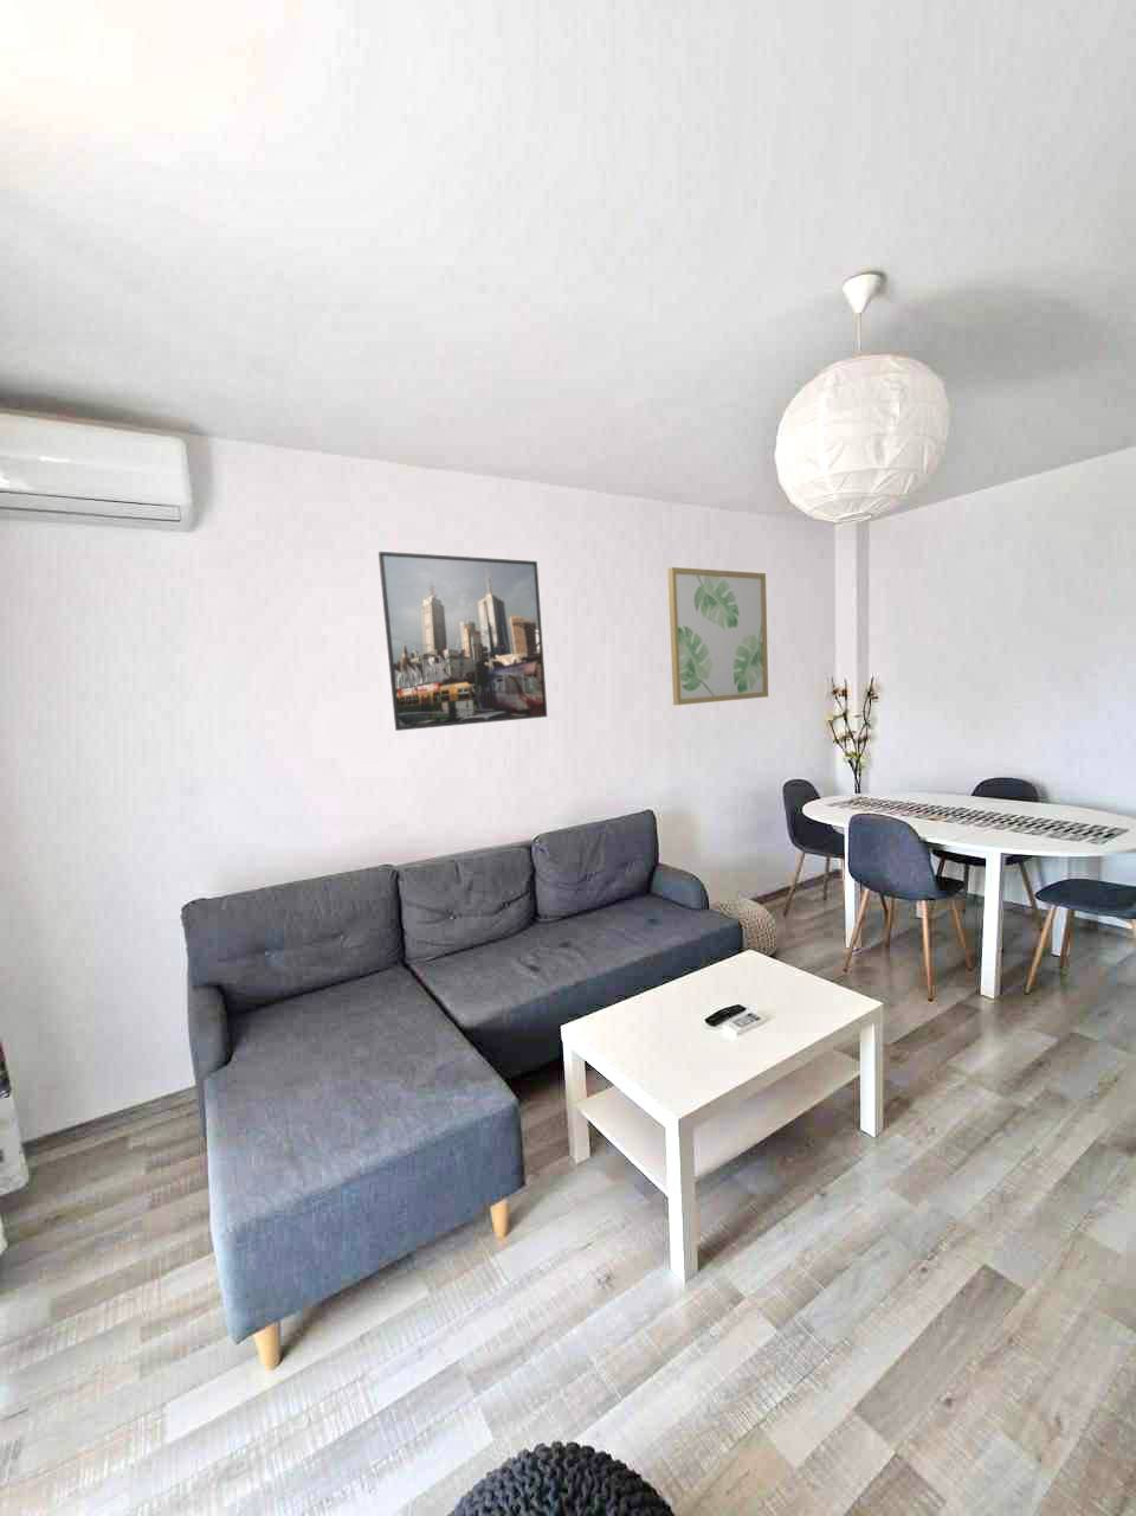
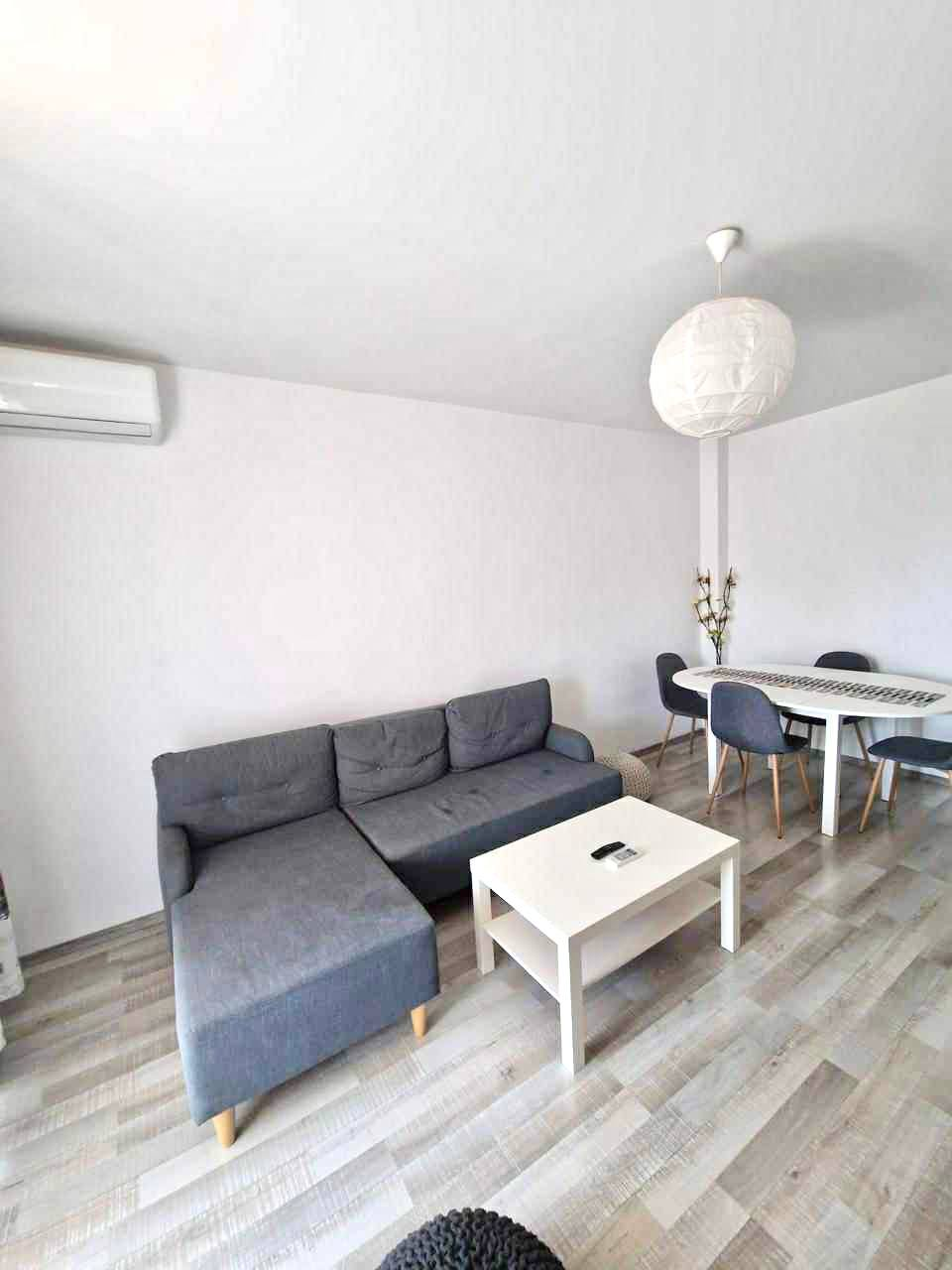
- wall art [666,566,770,705]
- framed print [377,550,548,732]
